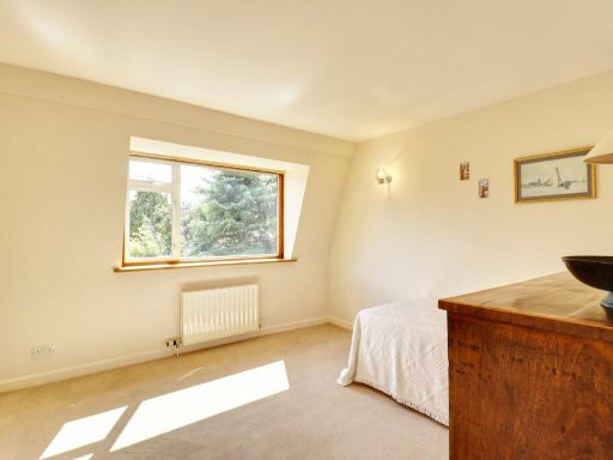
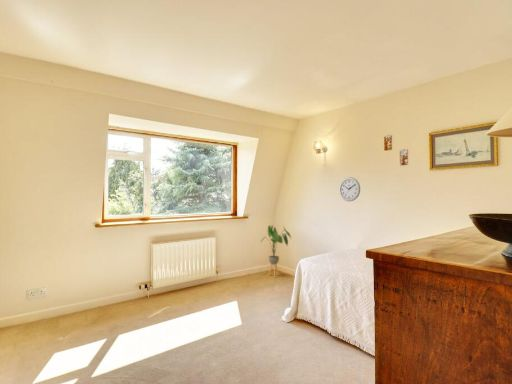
+ wall clock [338,176,361,202]
+ house plant [260,224,292,278]
